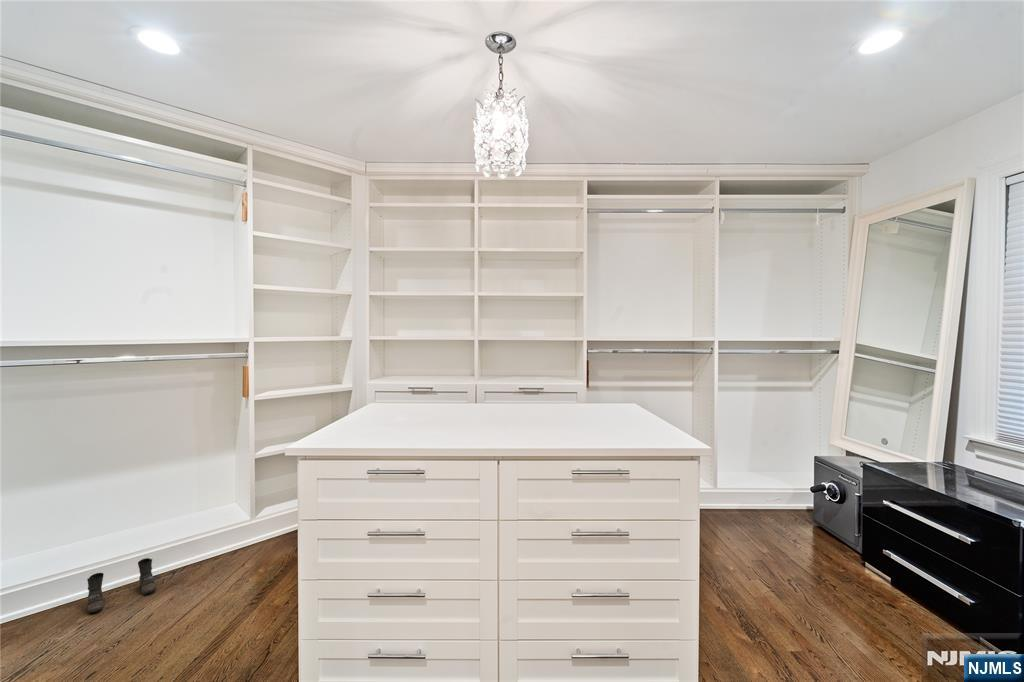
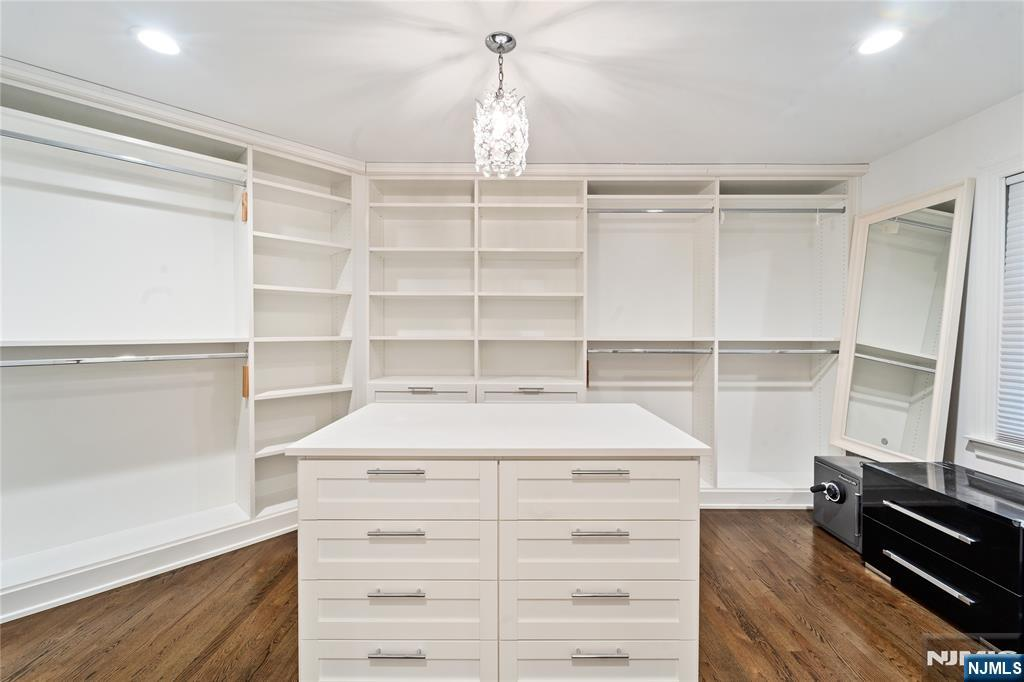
- boots [86,557,157,614]
